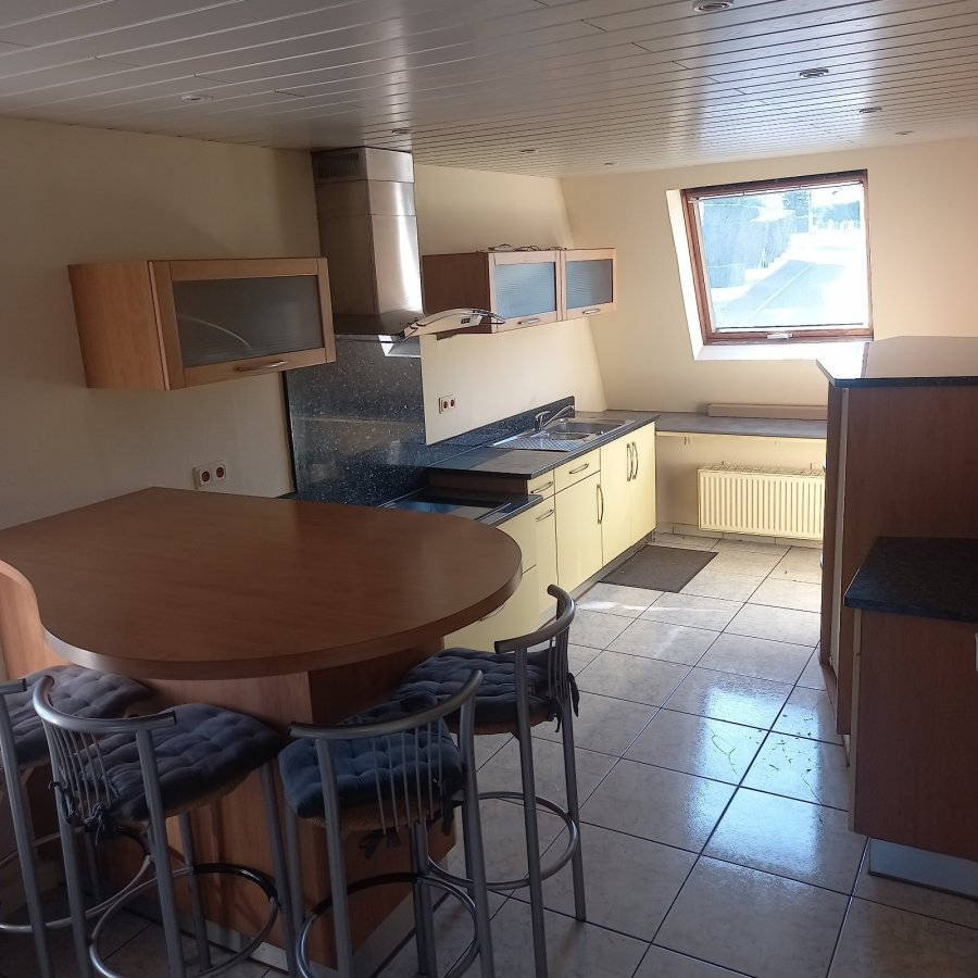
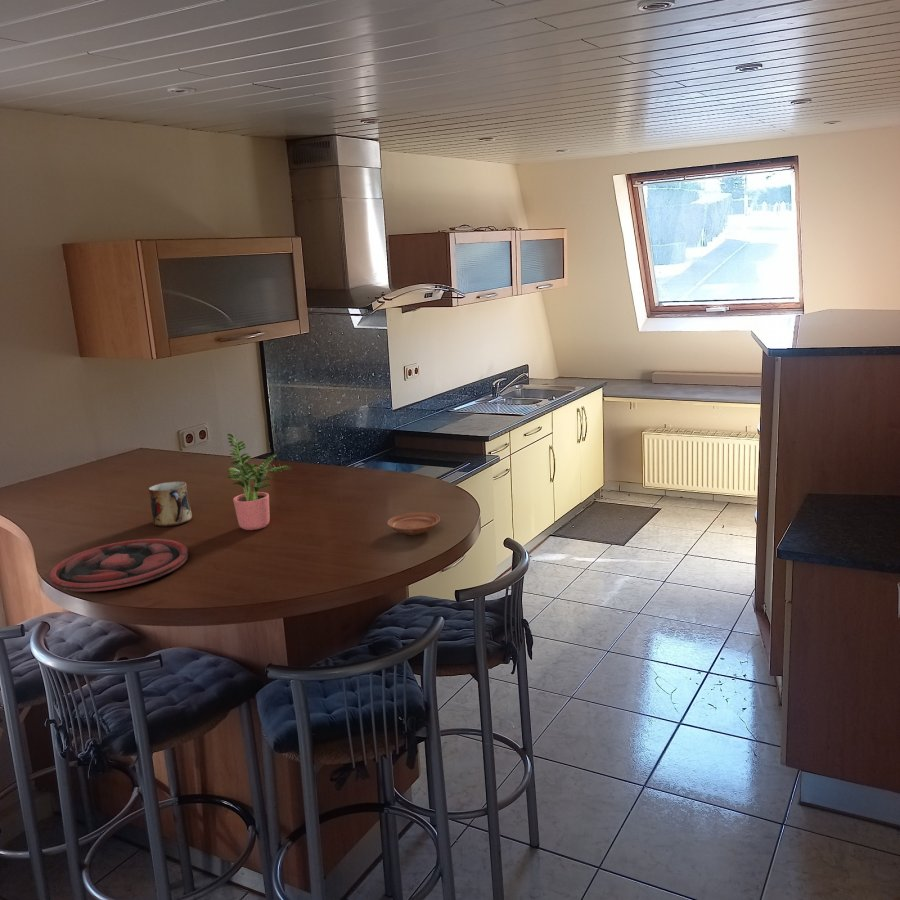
+ plate [386,512,441,536]
+ plate [48,538,189,593]
+ potted plant [226,431,293,531]
+ mug [148,481,193,528]
